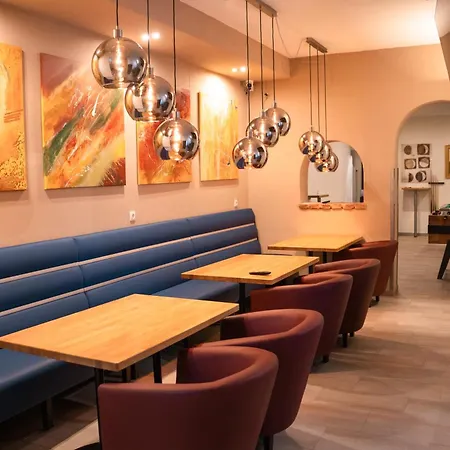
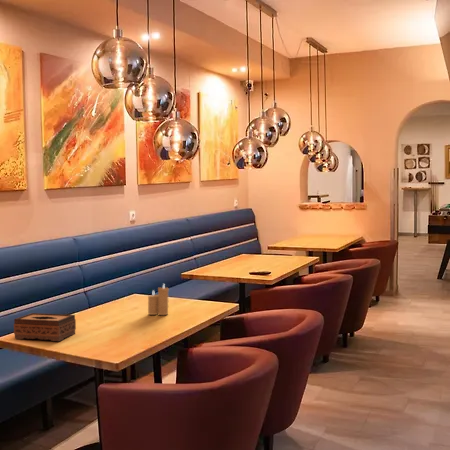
+ candle [147,283,170,316]
+ tissue box [13,312,77,342]
